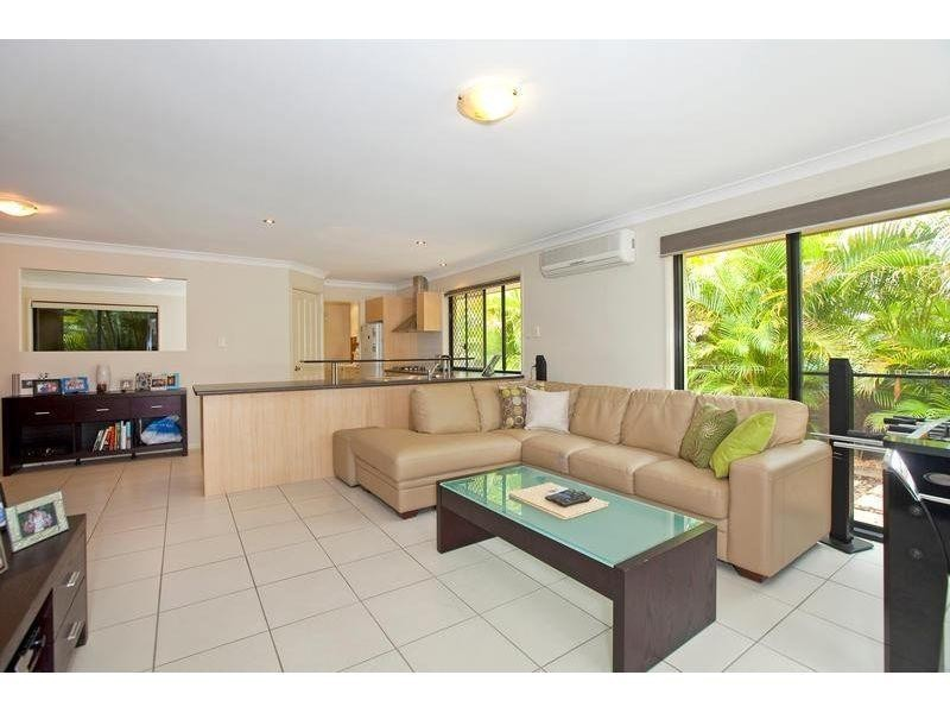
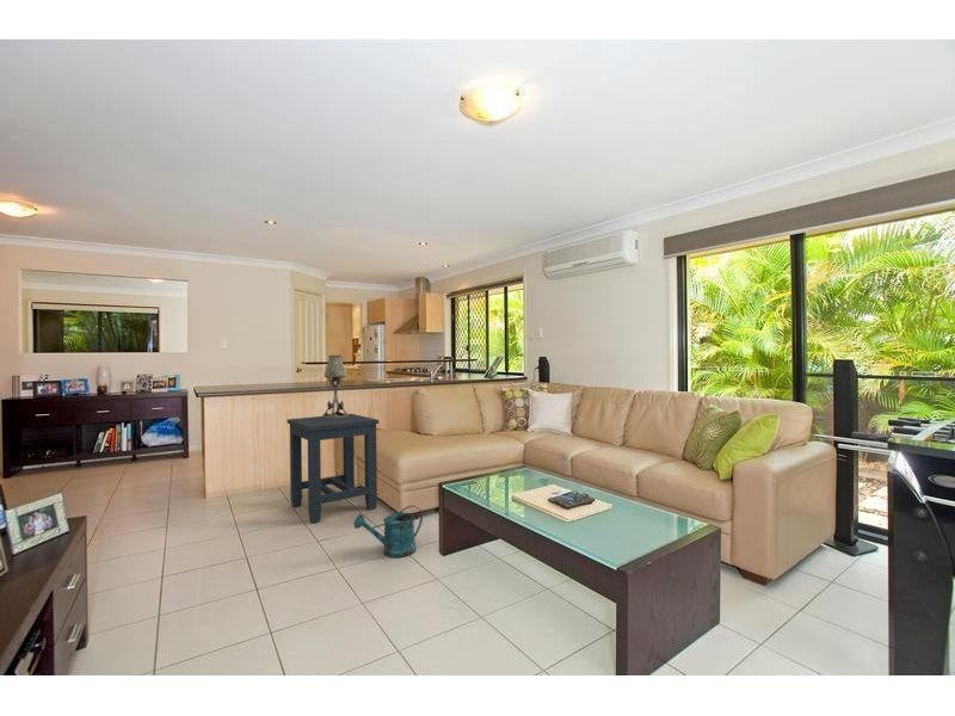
+ table lamp [321,354,350,419]
+ side table [286,413,380,524]
+ watering can [353,505,424,558]
